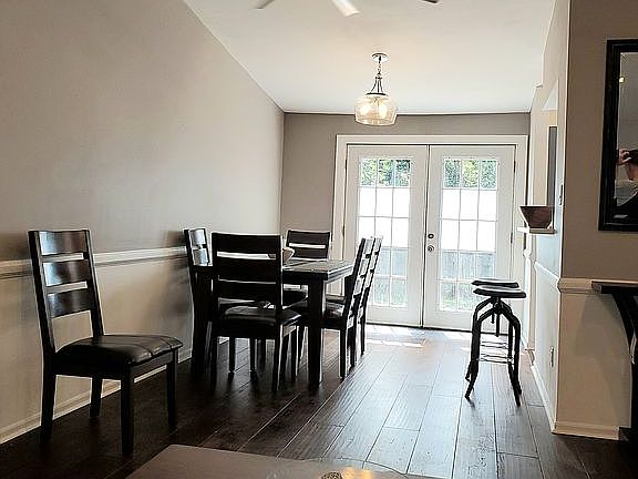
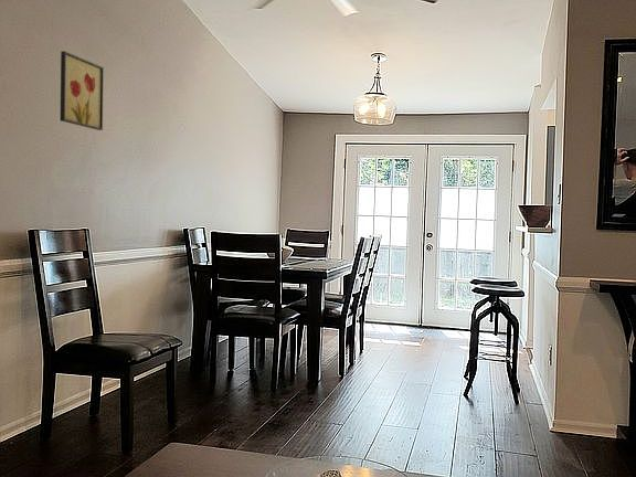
+ wall art [60,50,105,131]
